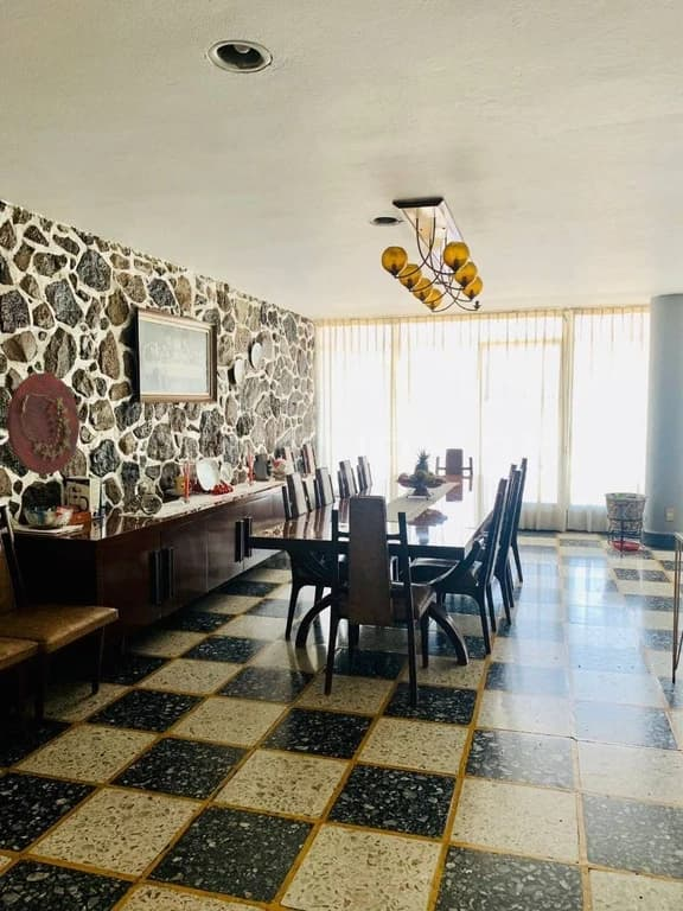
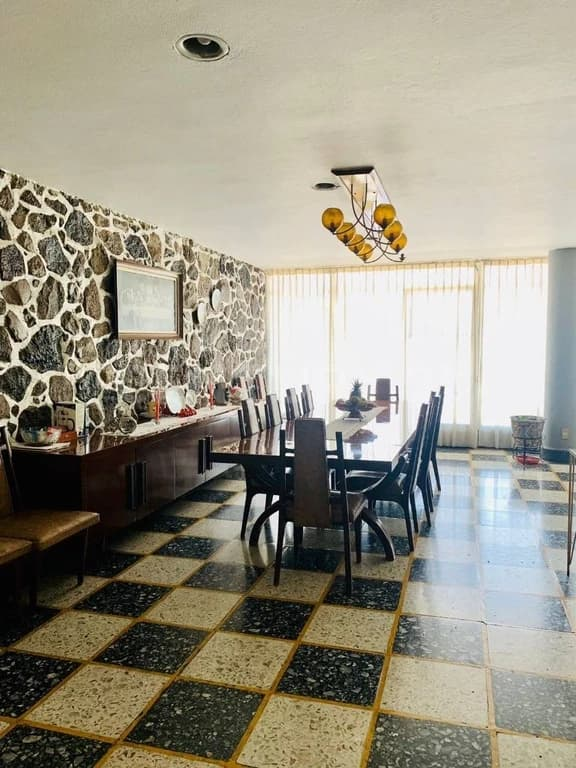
- decorative platter [6,372,81,476]
